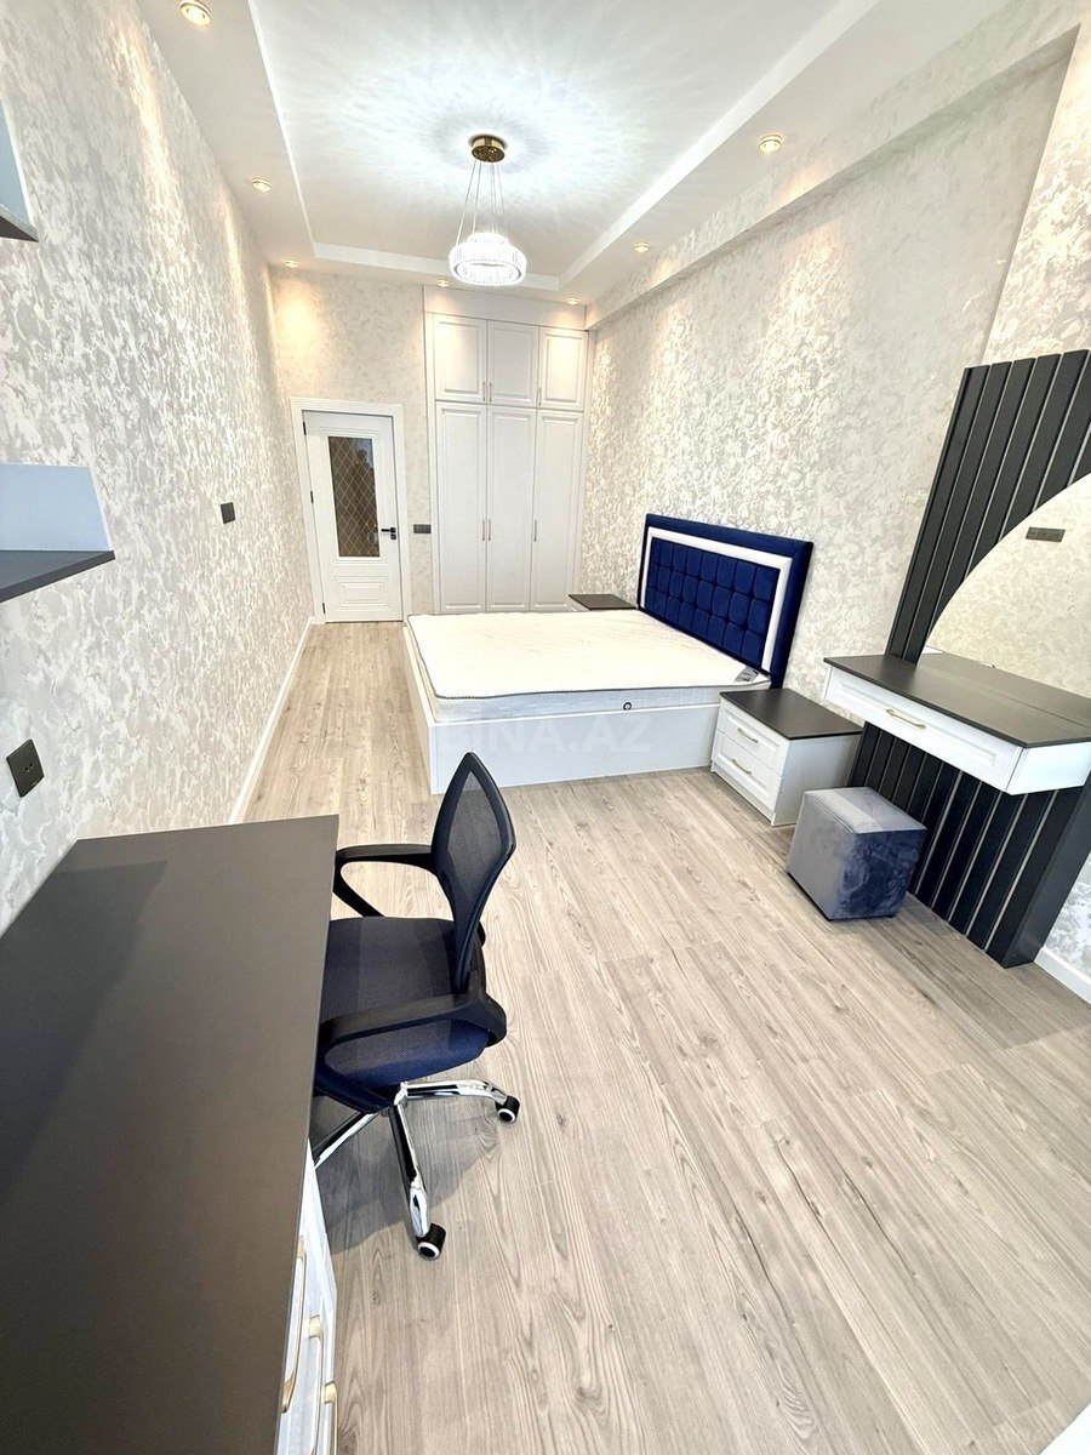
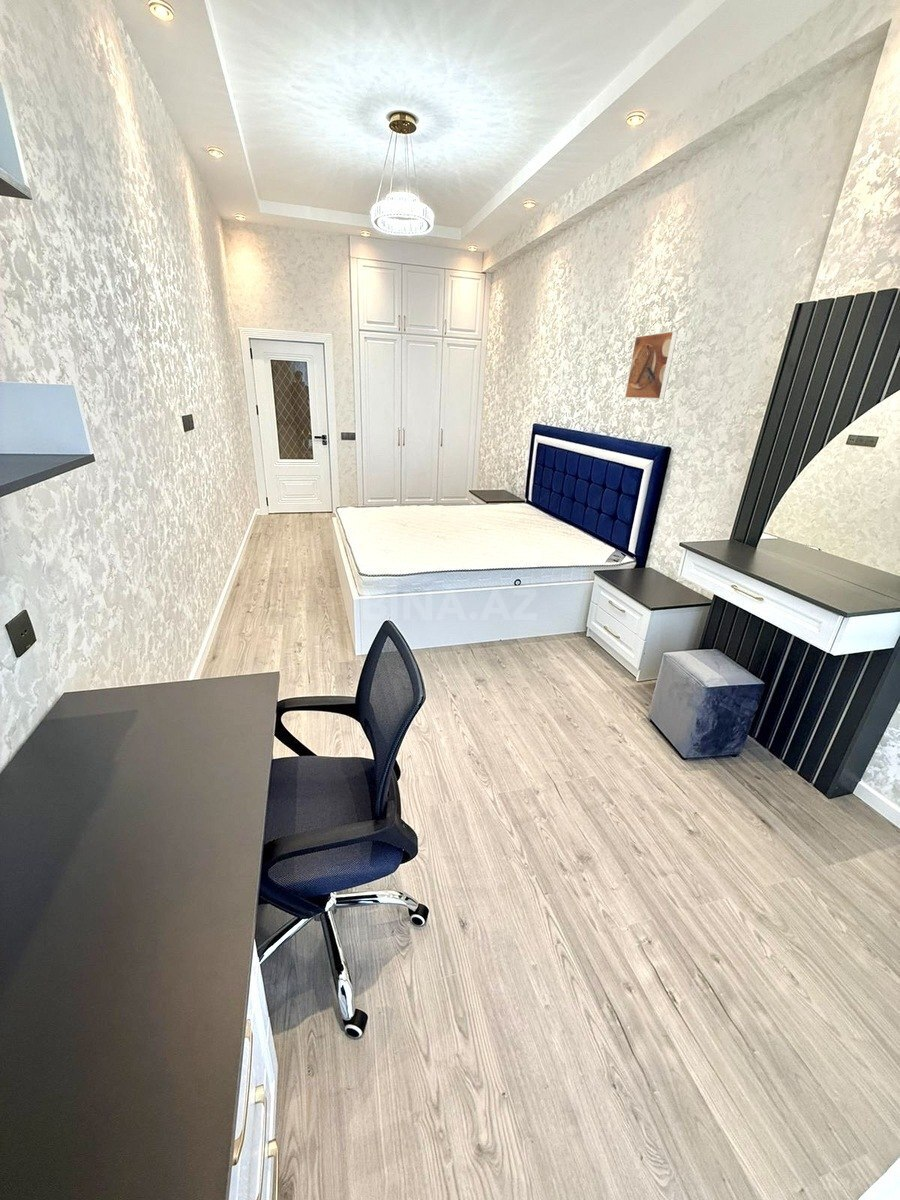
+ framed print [624,330,679,400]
